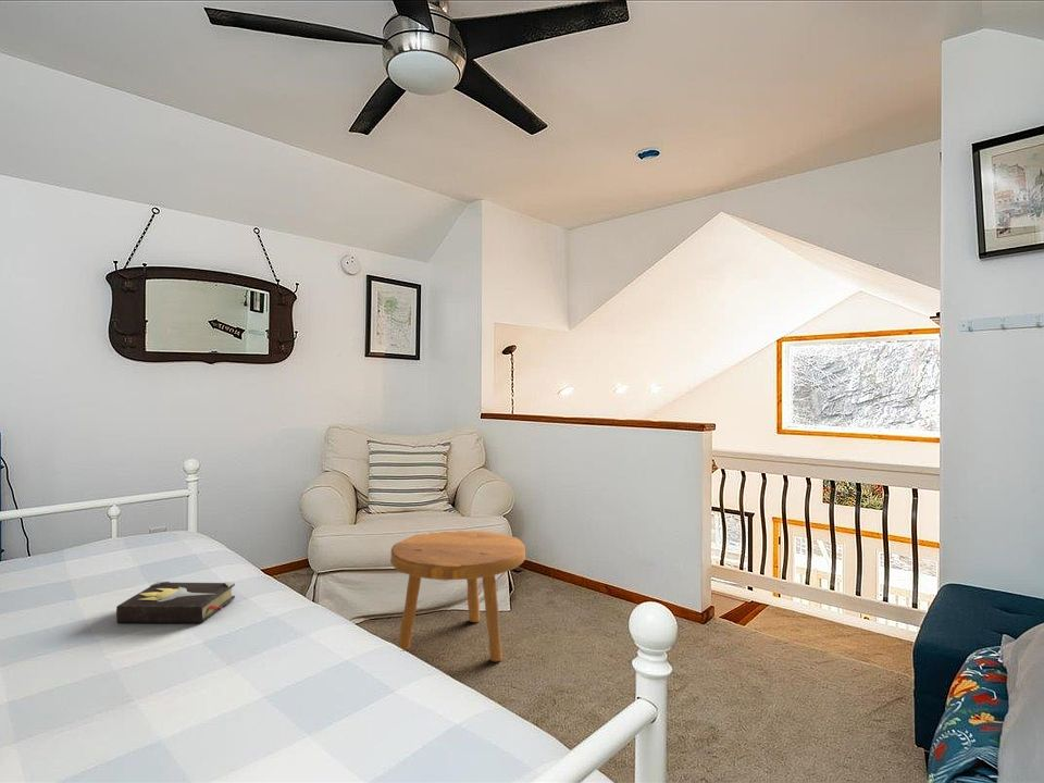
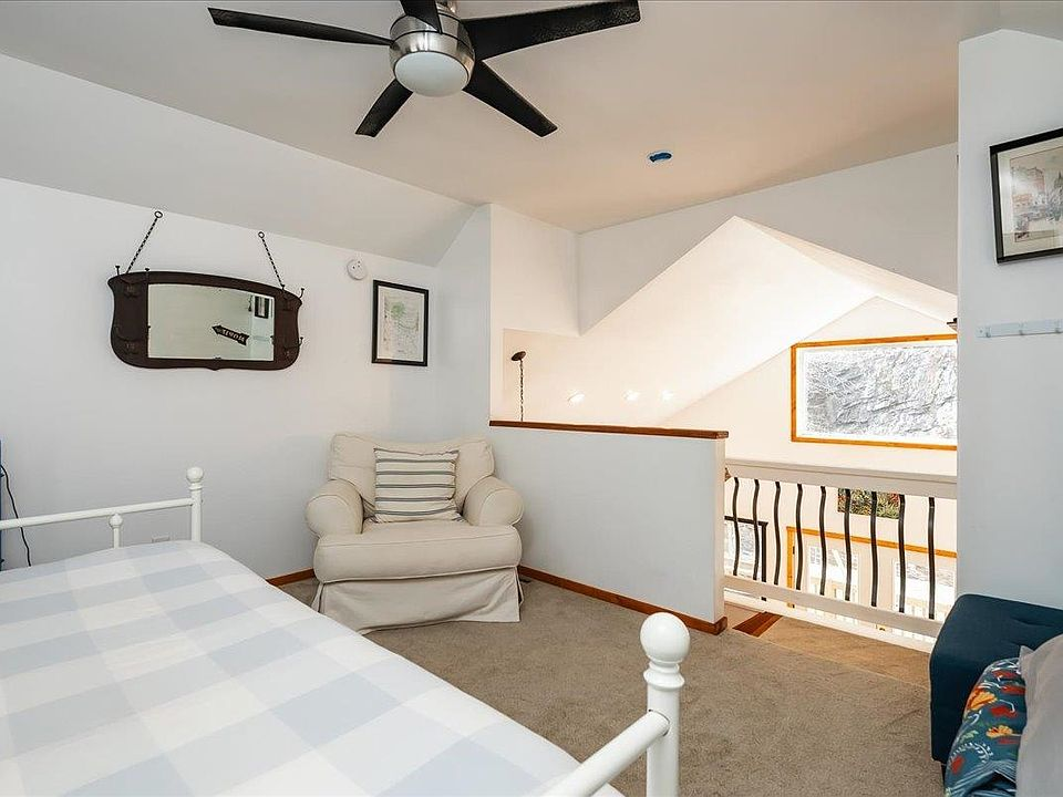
- footstool [389,530,526,662]
- hardback book [115,580,236,624]
